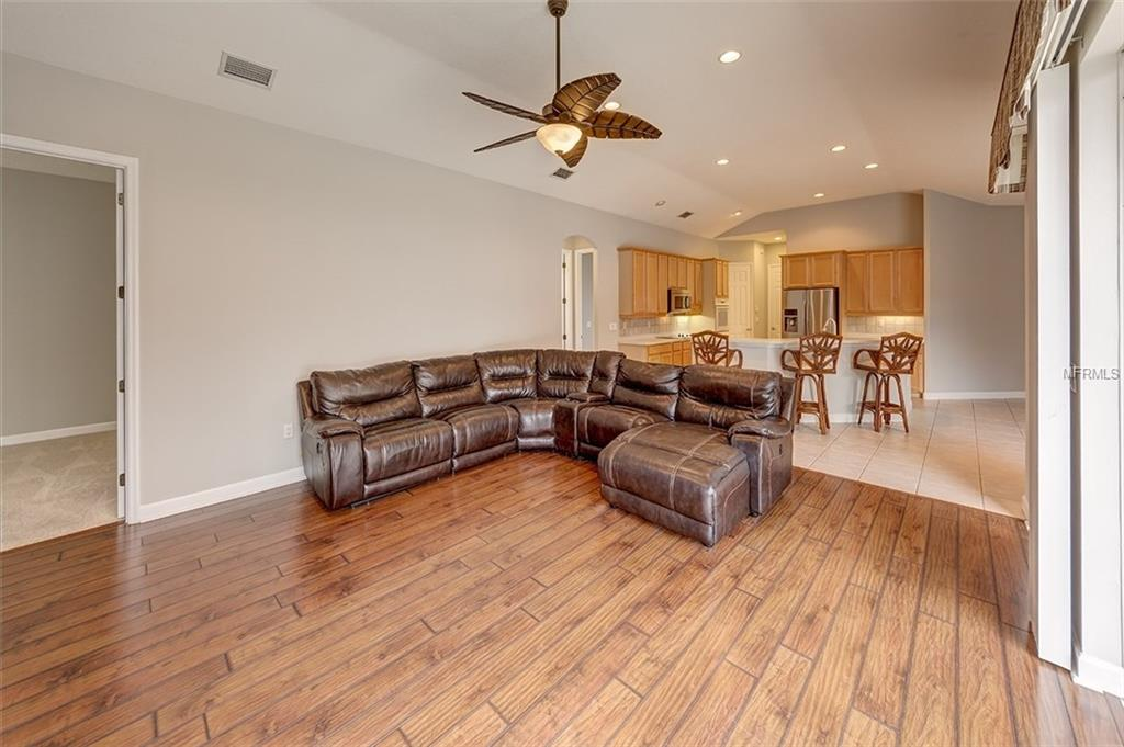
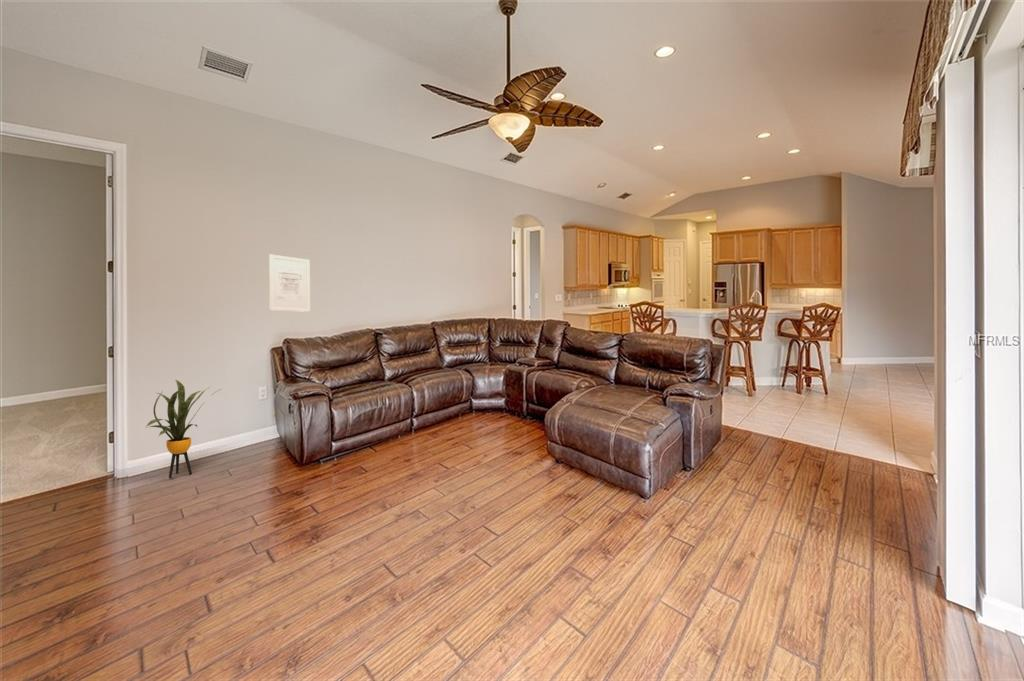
+ house plant [145,379,222,479]
+ wall art [268,253,311,313]
